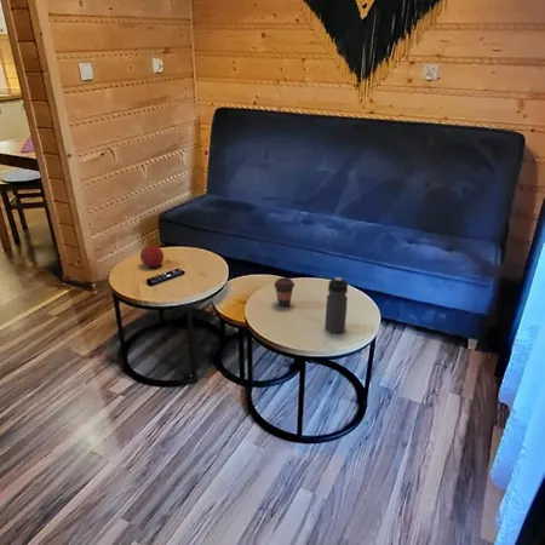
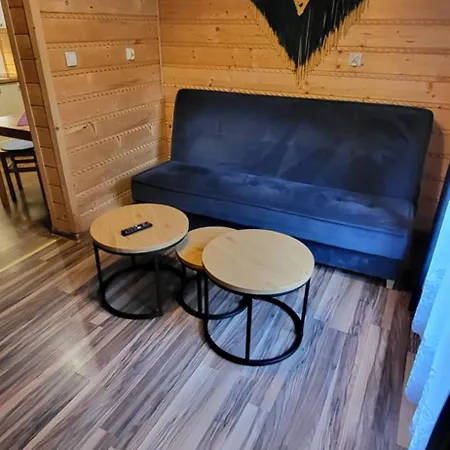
- coffee cup [272,276,296,308]
- fruit [139,243,165,268]
- water bottle [323,276,349,334]
